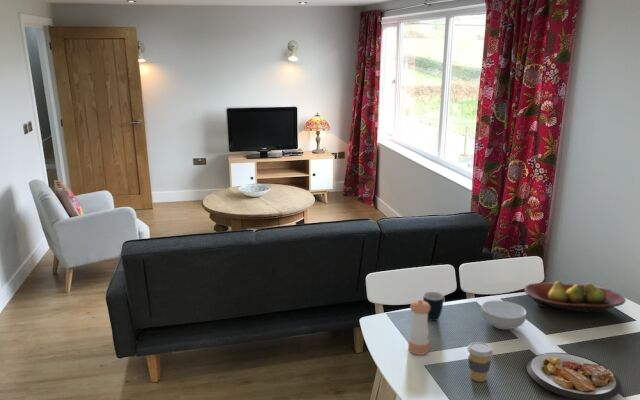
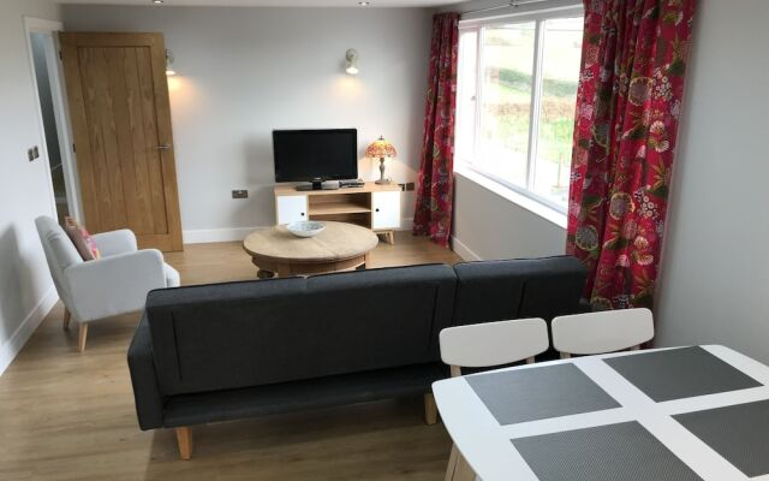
- fruit bowl [523,280,627,314]
- coffee cup [466,341,495,383]
- mug [422,291,445,322]
- cereal bowl [480,299,527,330]
- plate [525,352,622,400]
- pepper shaker [407,299,430,356]
